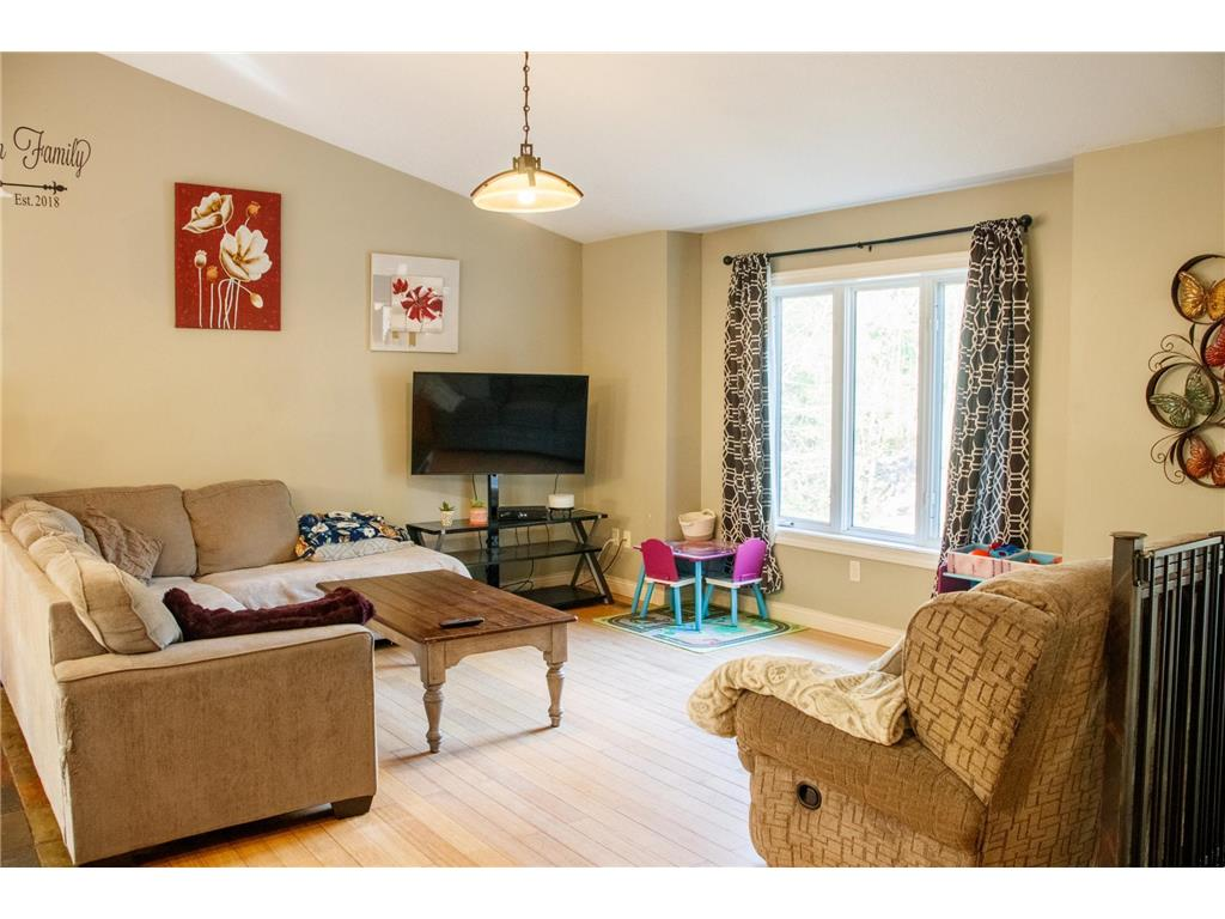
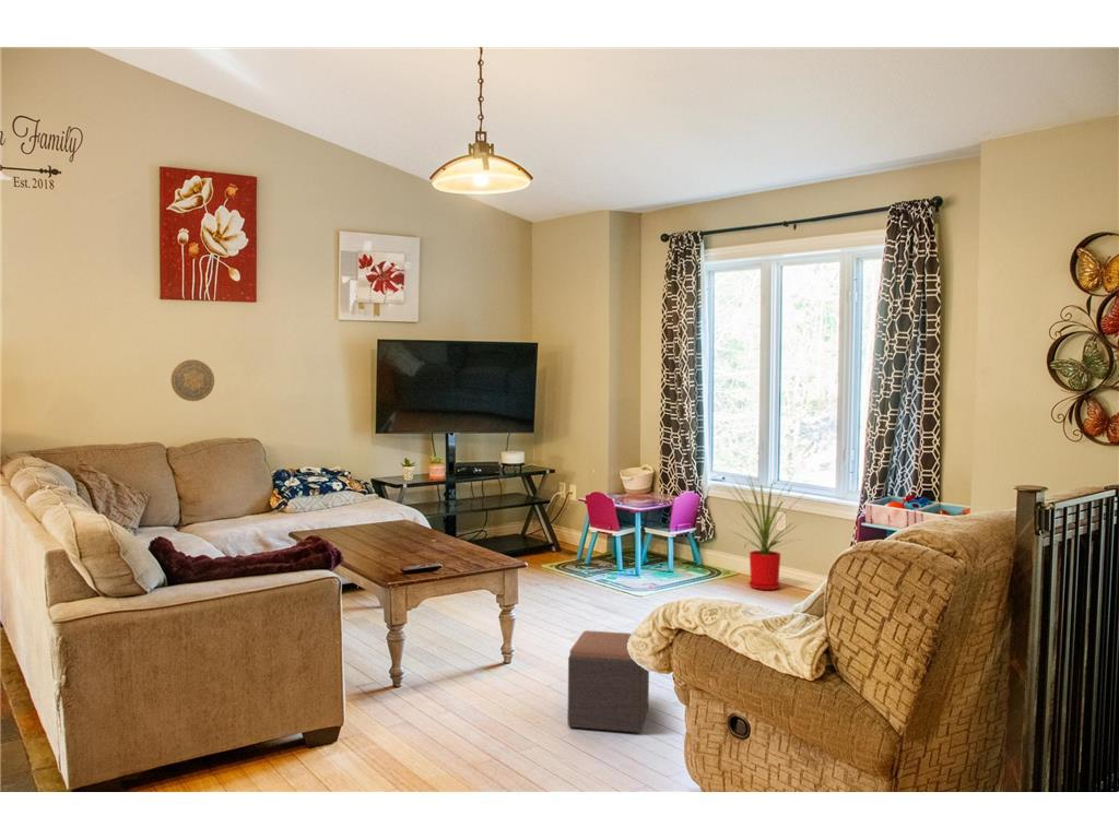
+ house plant [725,473,808,591]
+ decorative plate [169,358,215,402]
+ footstool [567,629,650,734]
